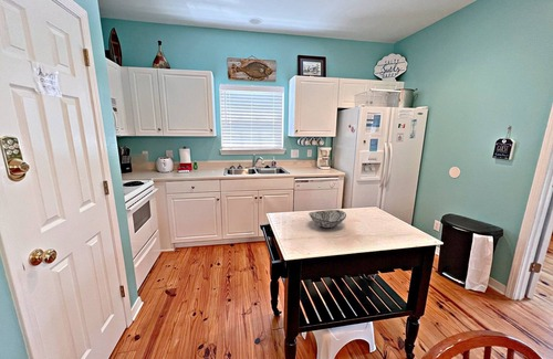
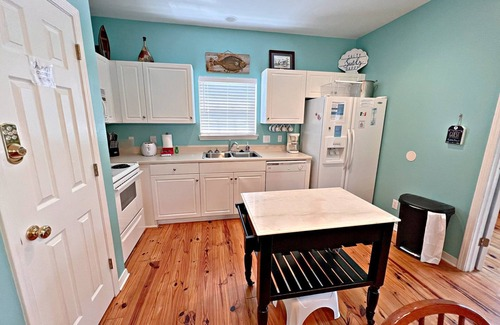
- decorative bowl [307,209,347,229]
